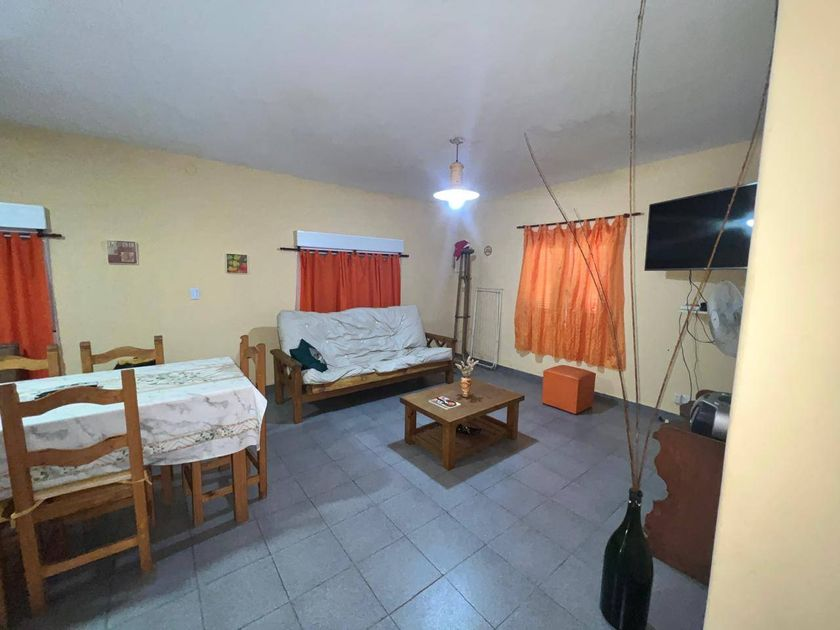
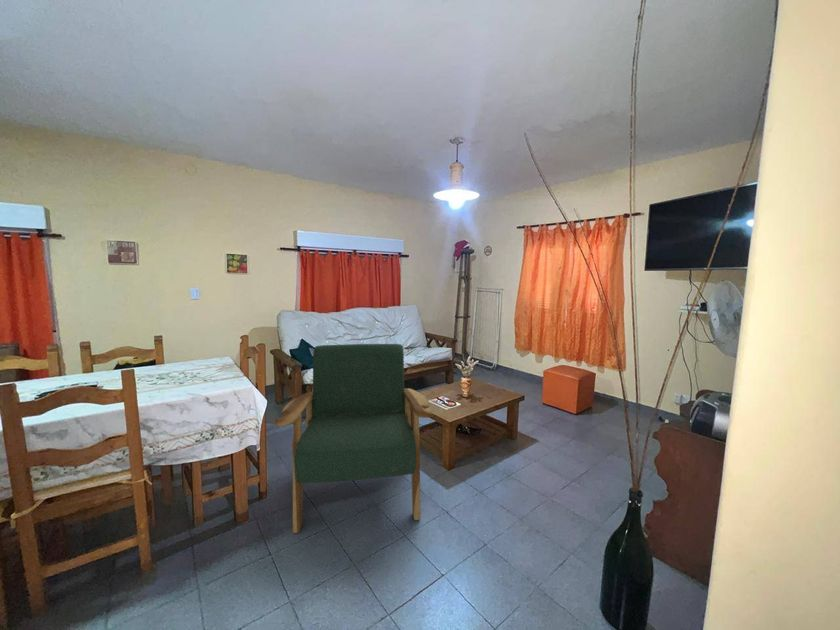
+ armchair [274,343,434,534]
